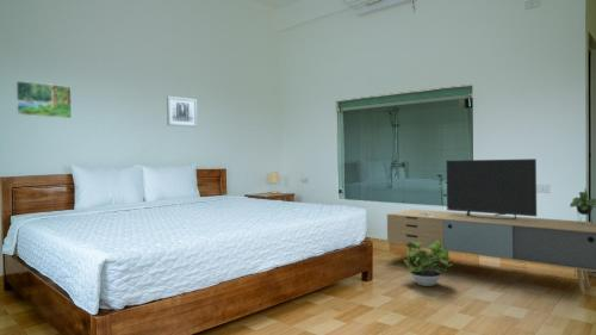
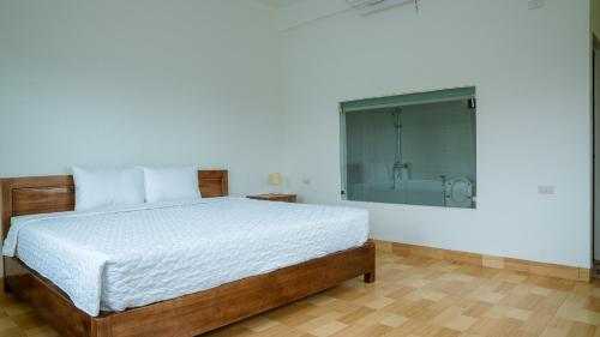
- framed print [14,80,73,119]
- media console [386,157,596,294]
- potted plant [402,241,454,287]
- wall art [166,95,199,128]
